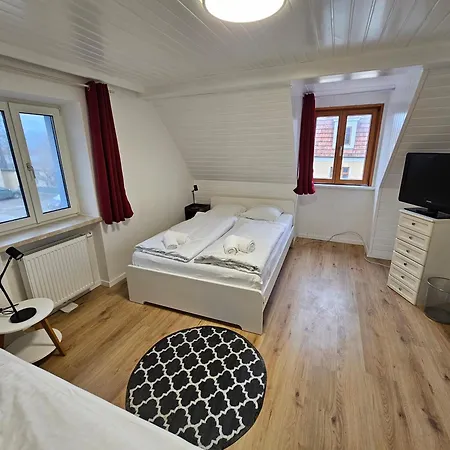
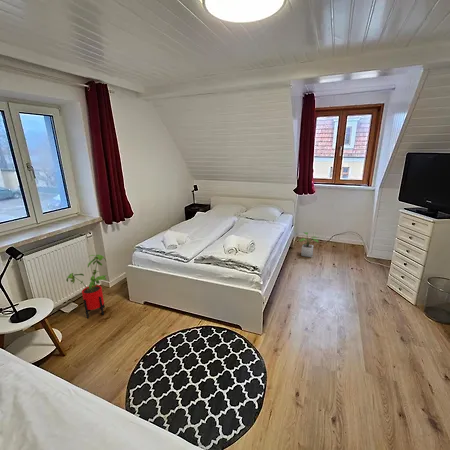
+ house plant [65,254,108,319]
+ potted plant [298,231,320,258]
